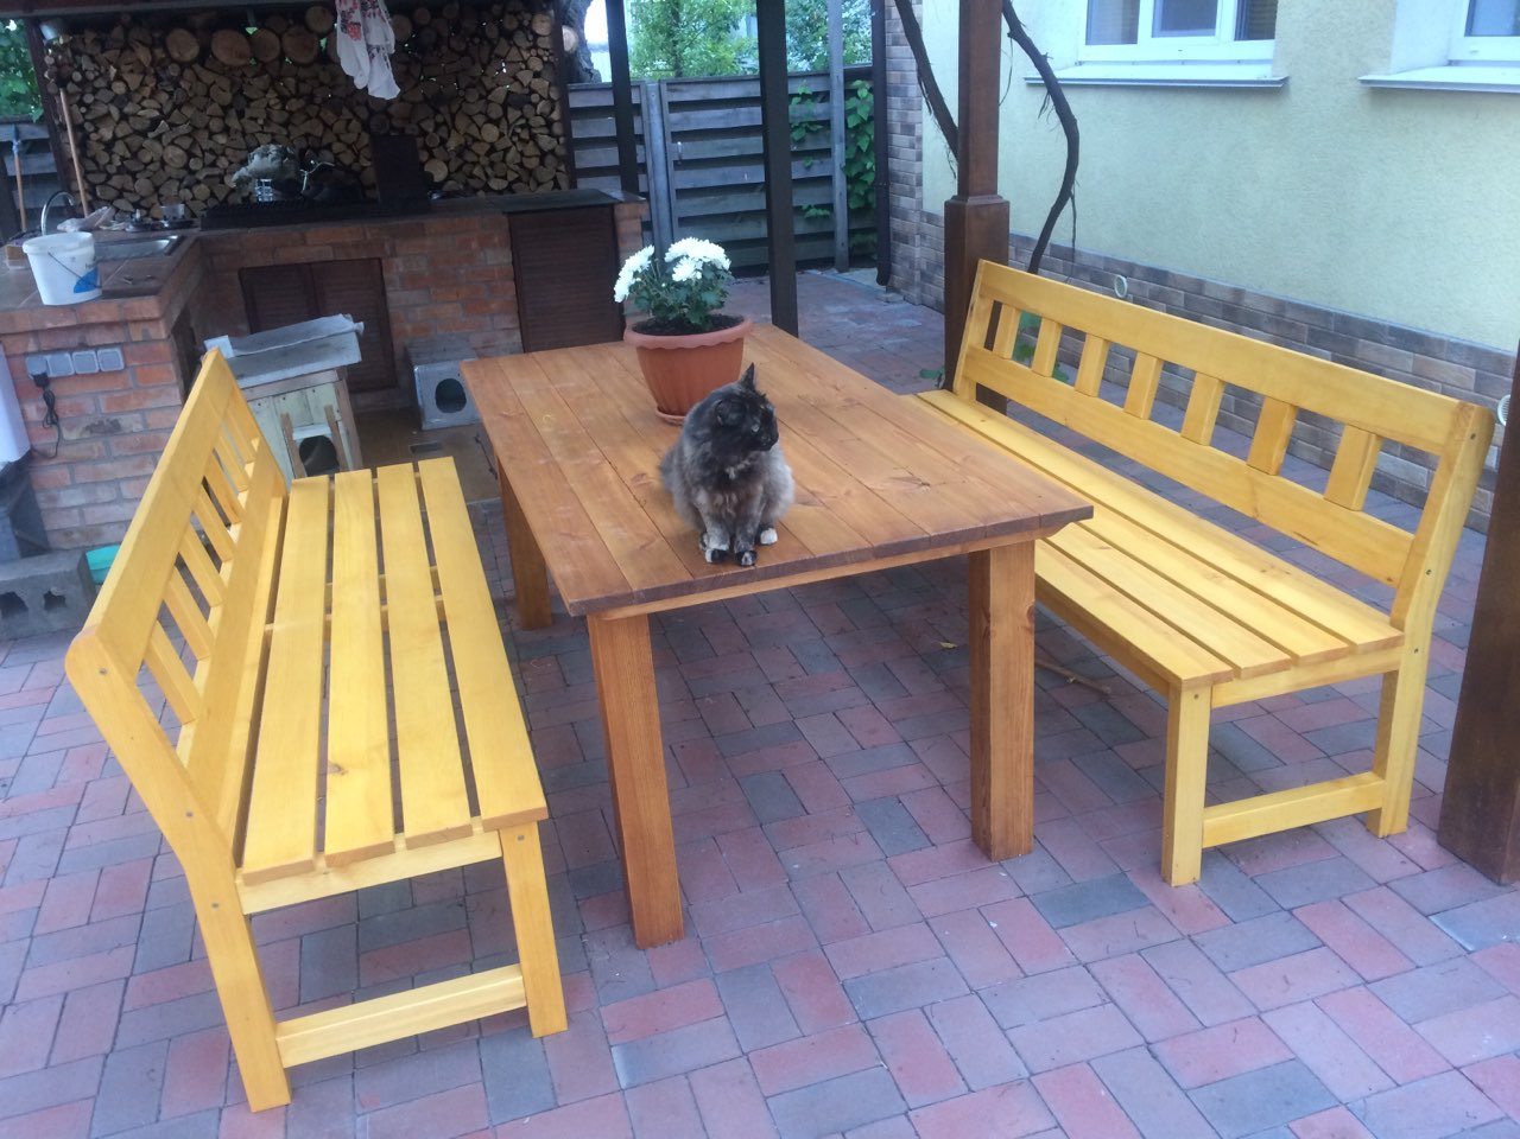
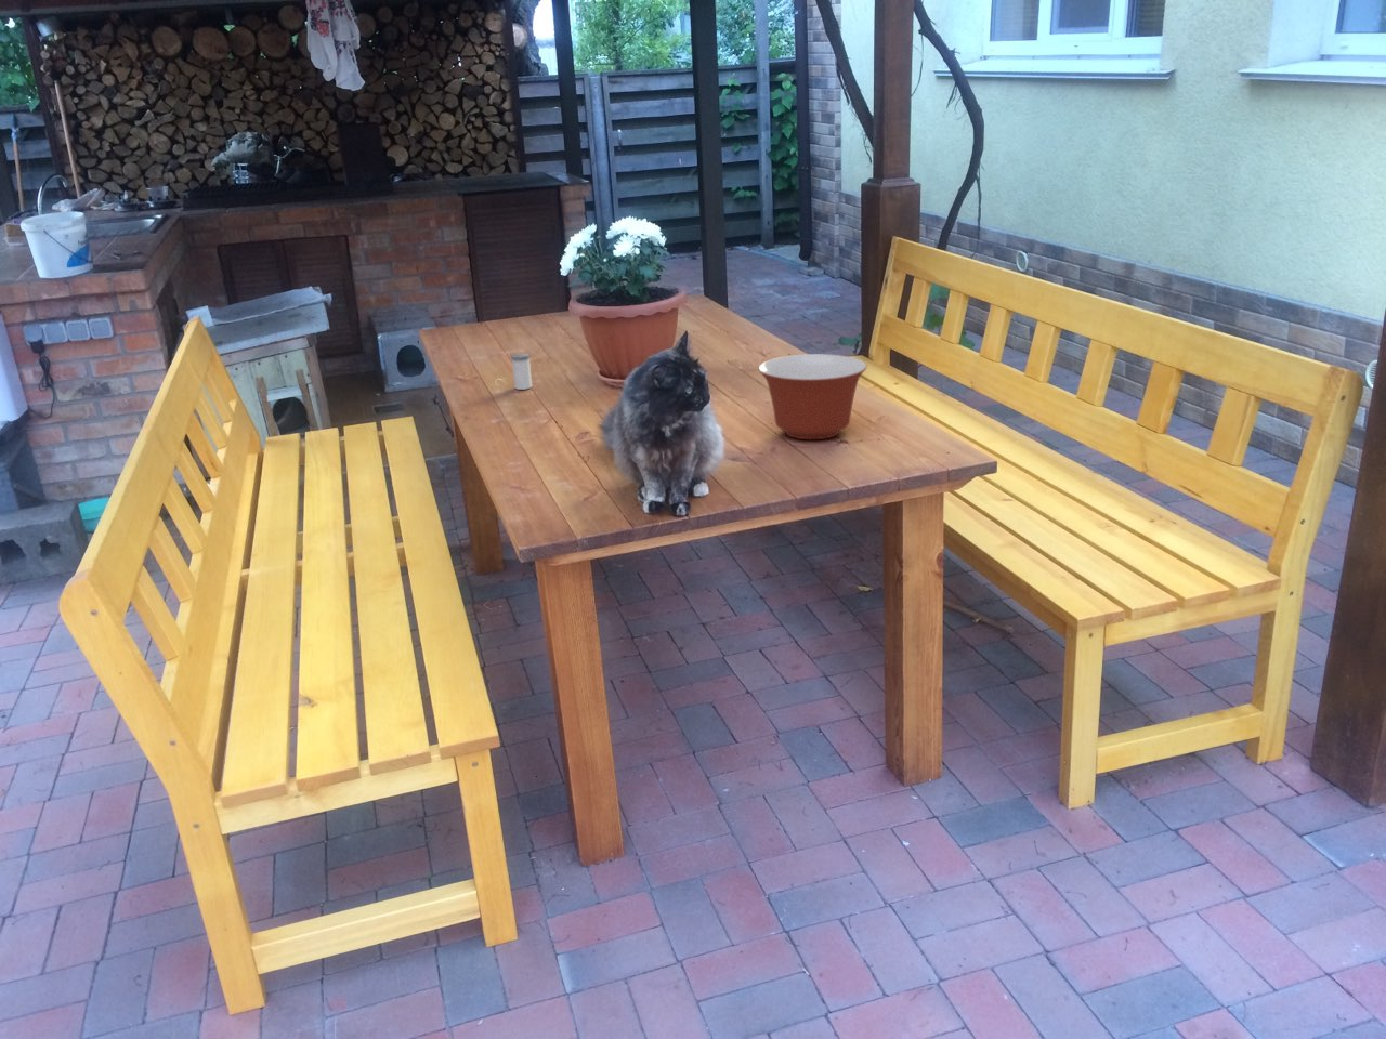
+ salt shaker [510,353,533,391]
+ mixing bowl [757,353,869,441]
